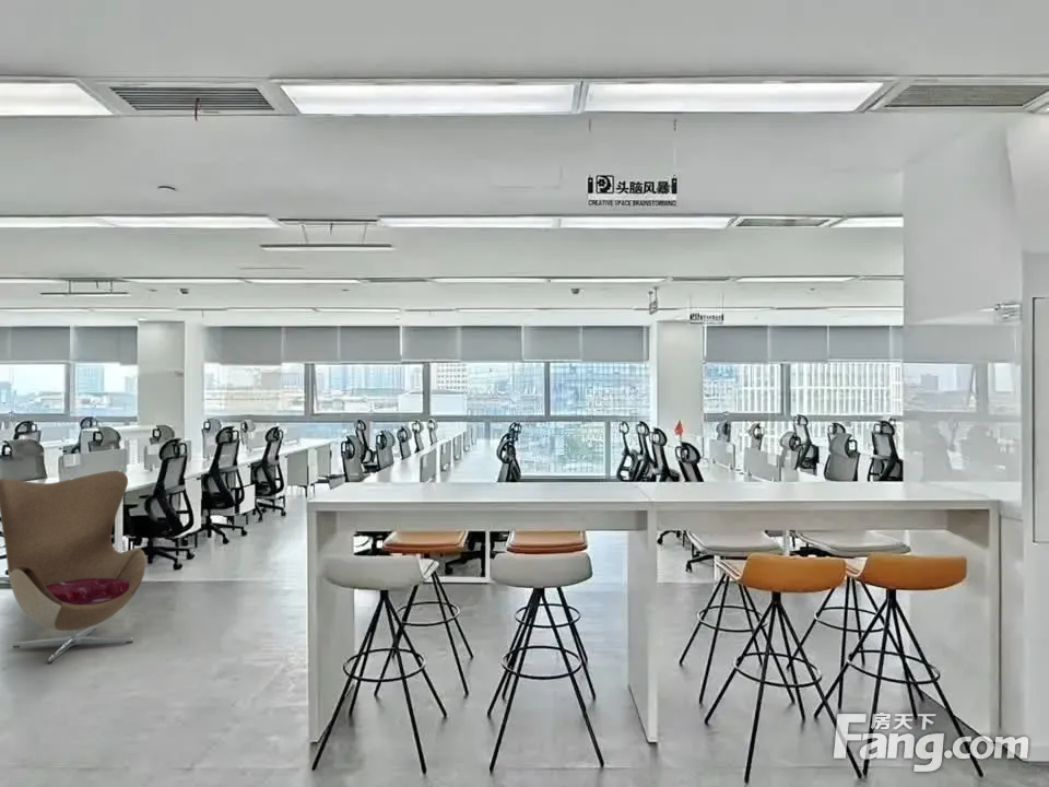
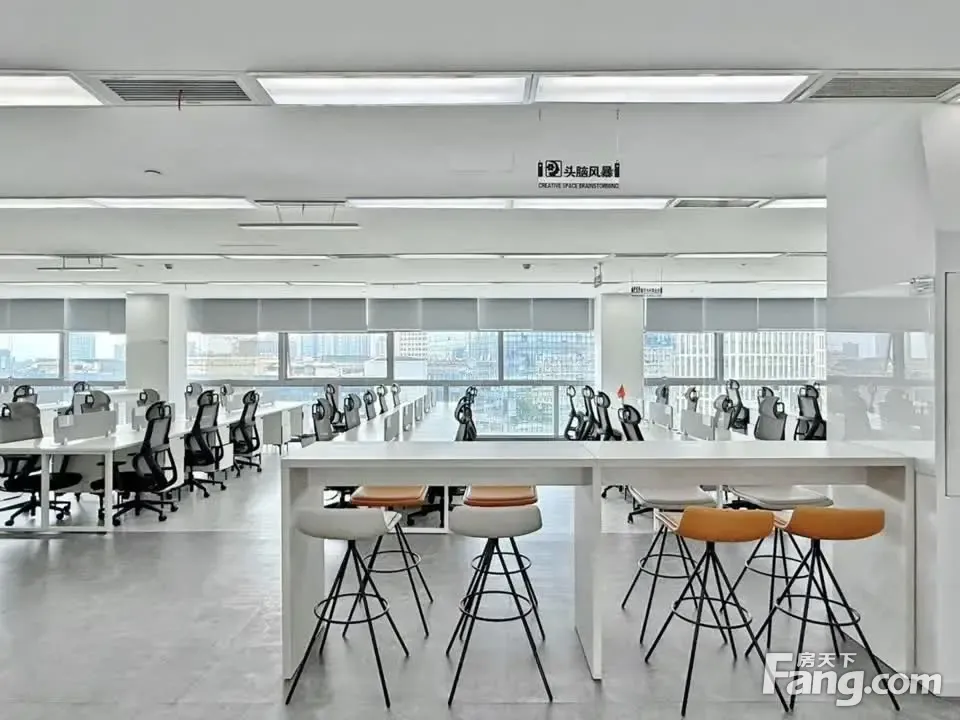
- armchair [0,470,146,665]
